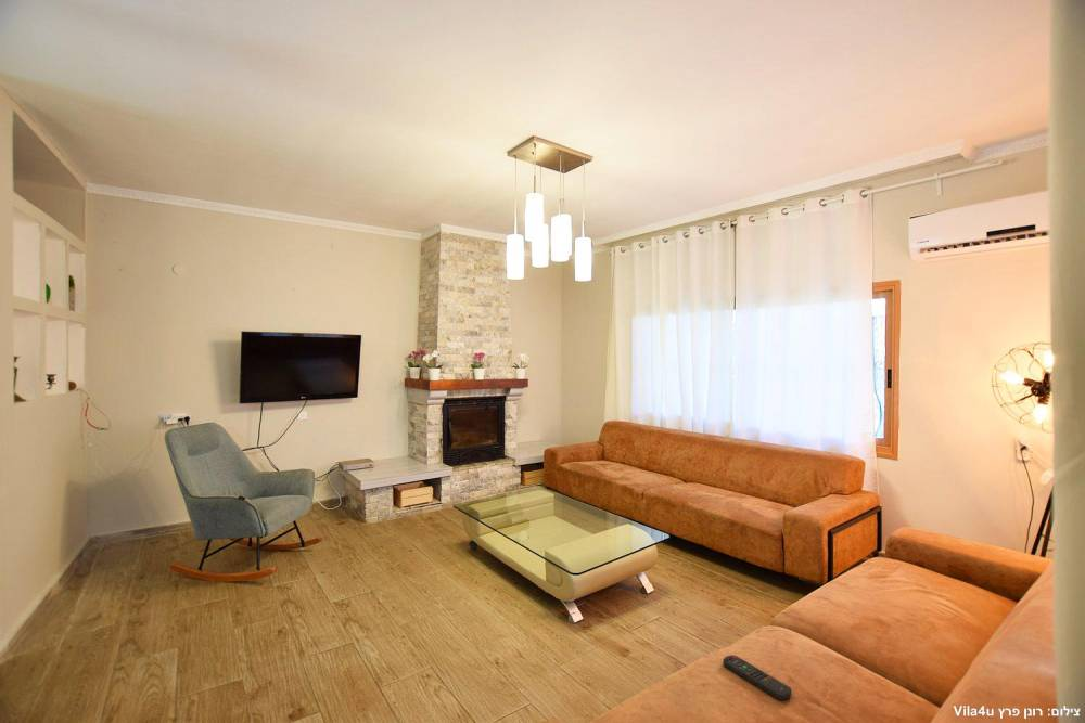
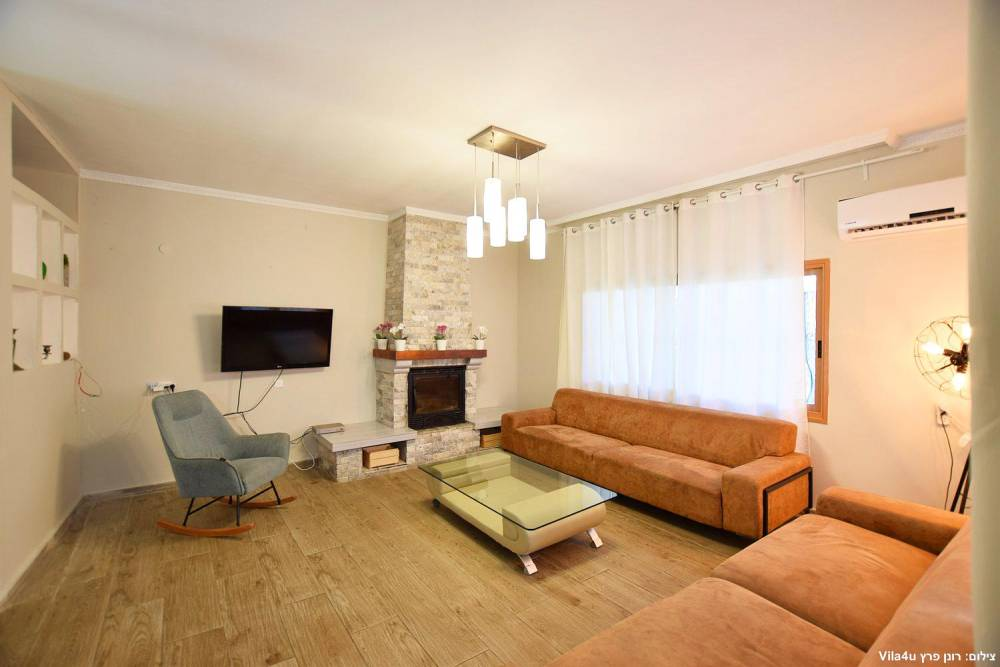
- remote control [723,654,792,701]
